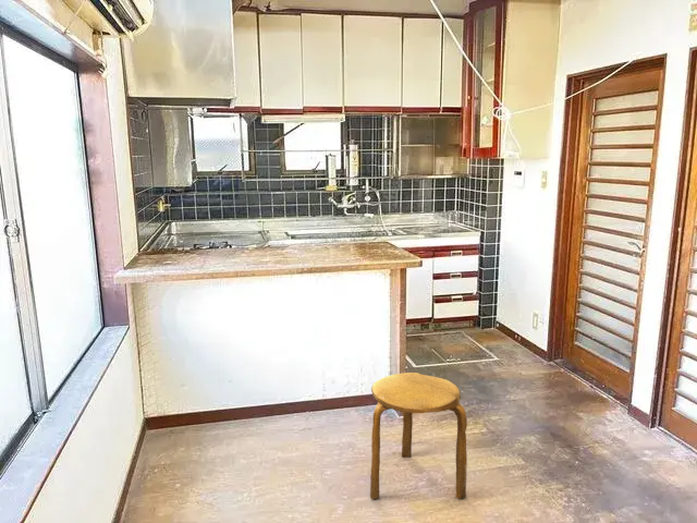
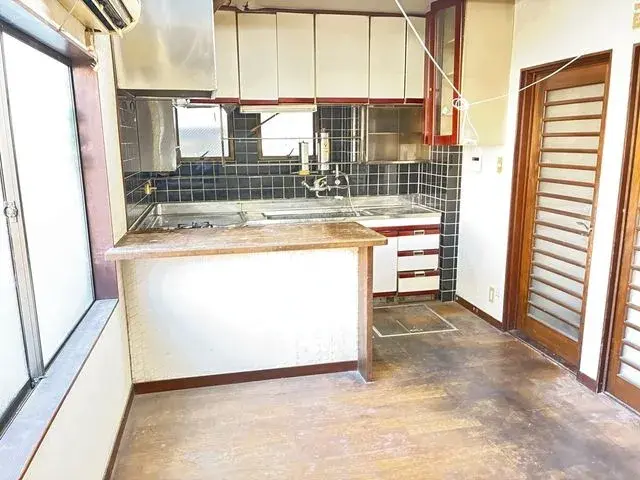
- stool [369,372,468,500]
